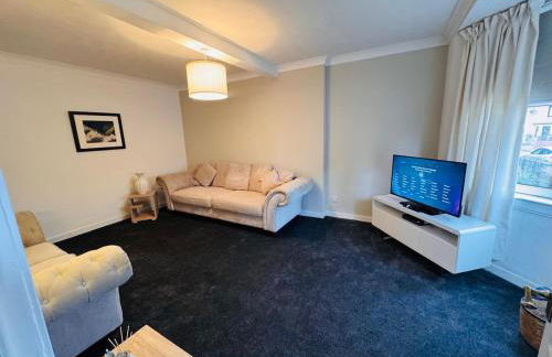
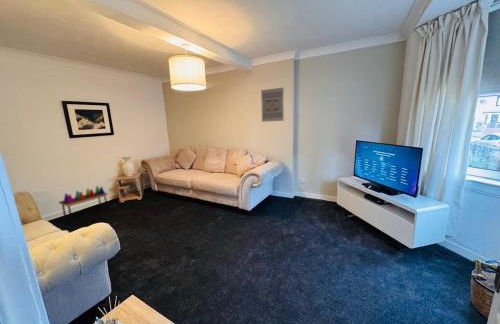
+ wall art [260,87,285,123]
+ stacking toy [58,185,109,222]
